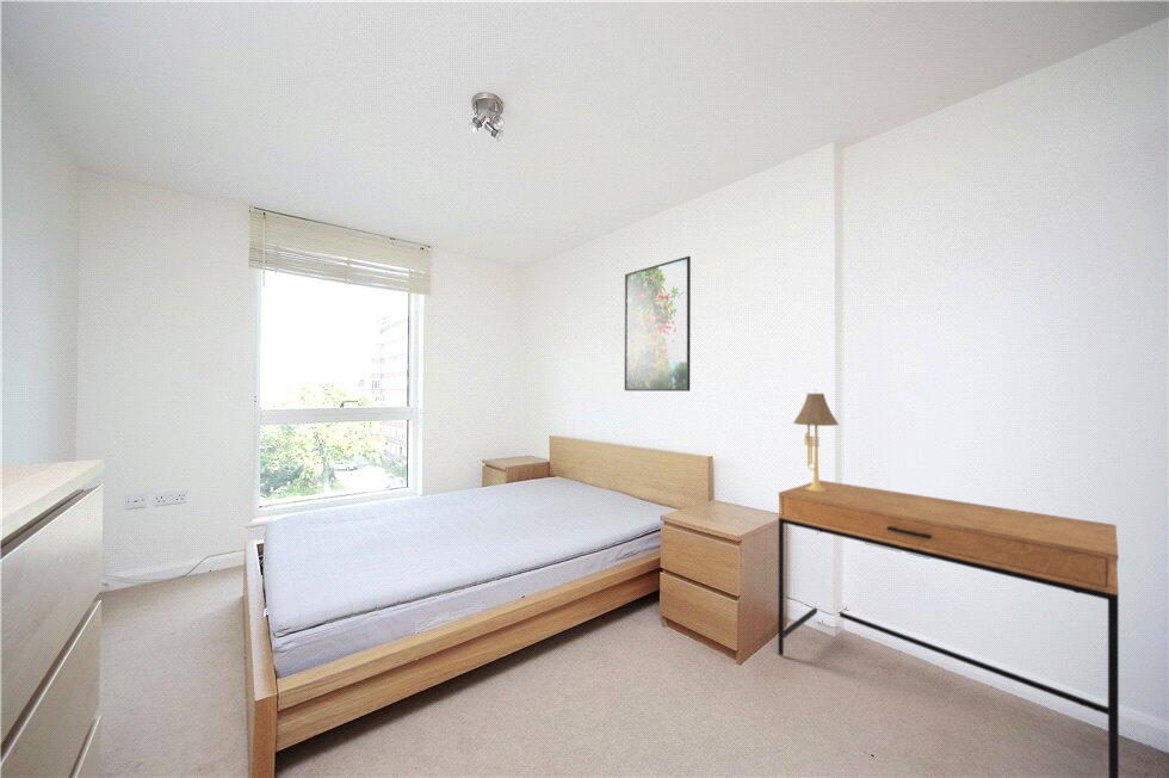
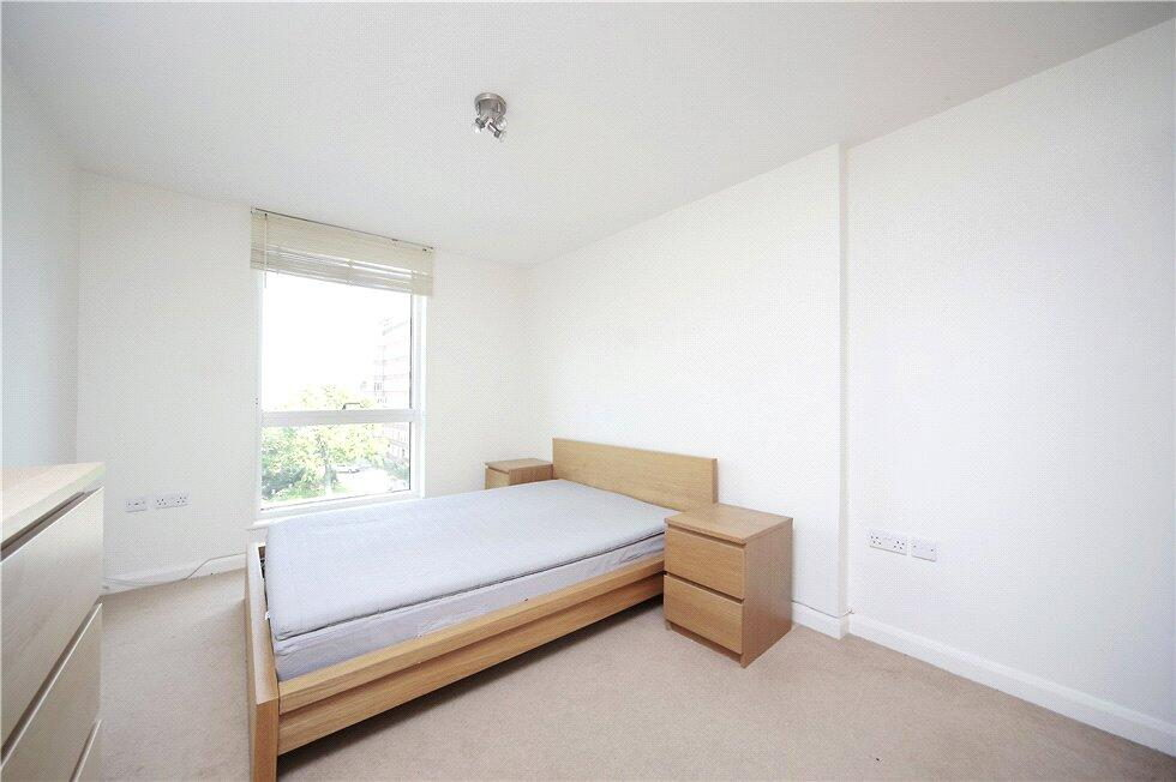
- desk [777,480,1120,778]
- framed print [624,255,692,393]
- table lamp [792,389,841,492]
